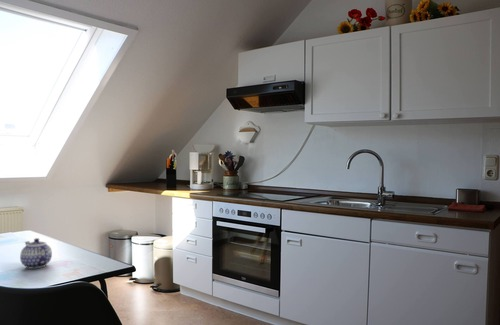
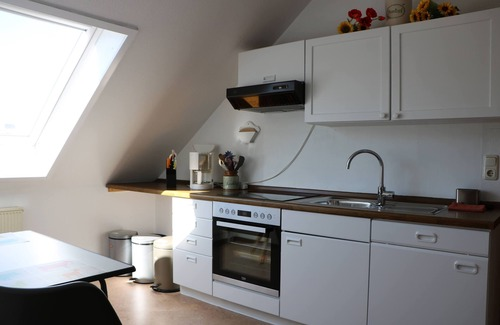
- teapot [19,237,53,270]
